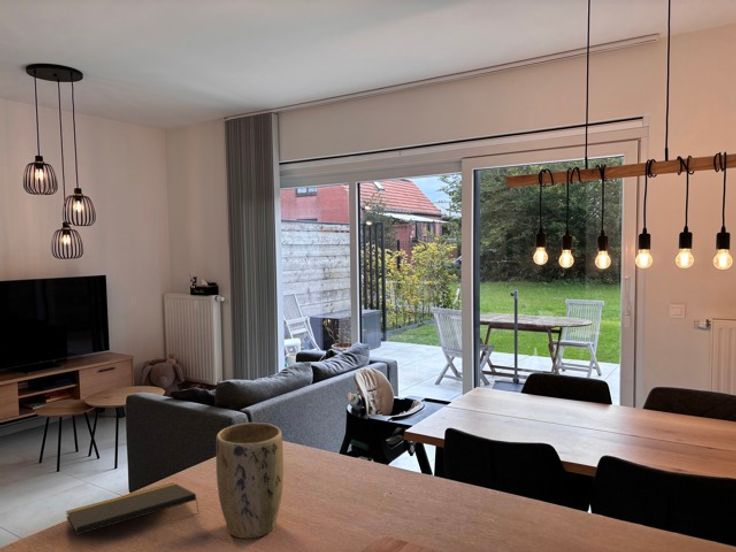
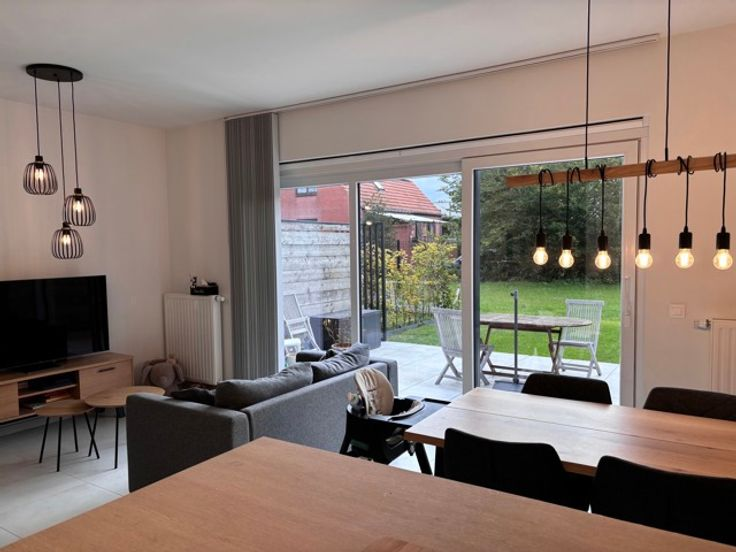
- notepad [65,482,200,536]
- plant pot [215,422,284,539]
